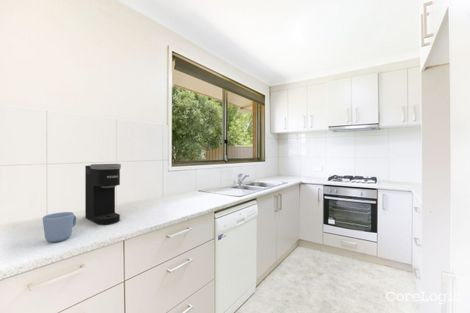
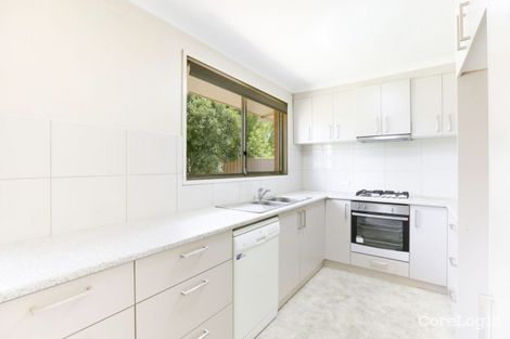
- mug [42,211,78,243]
- coffee maker [84,163,122,226]
